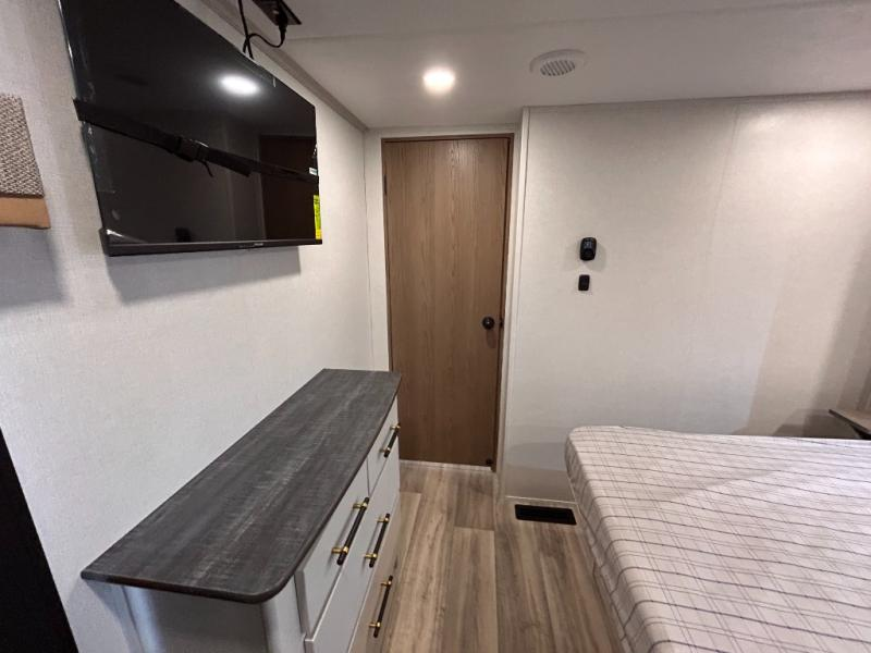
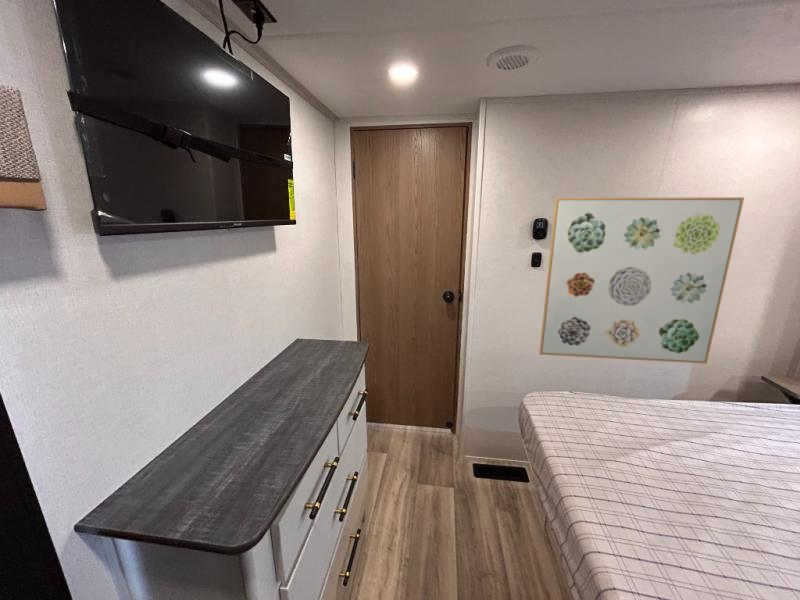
+ wall art [538,196,745,365]
